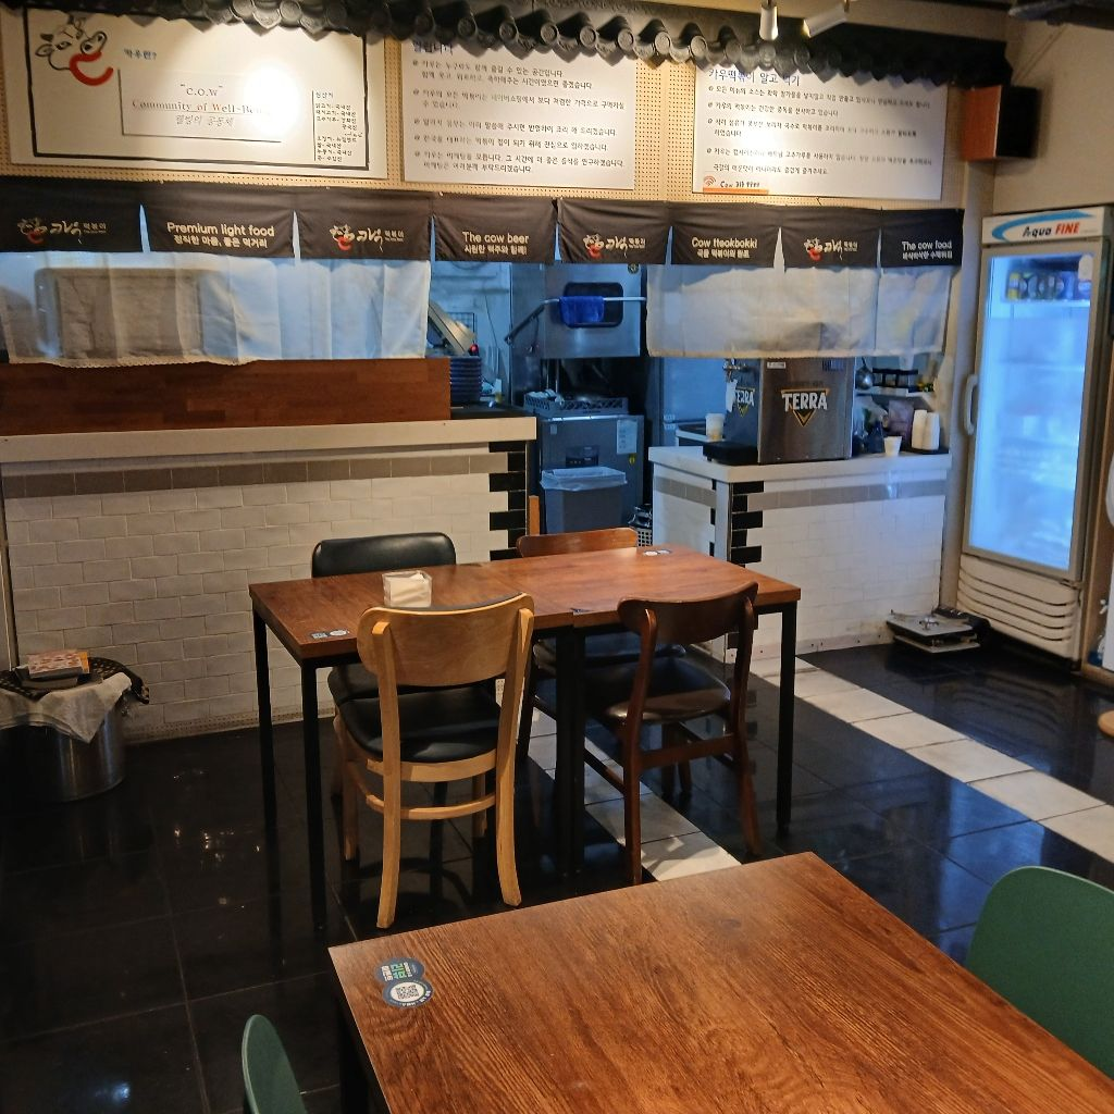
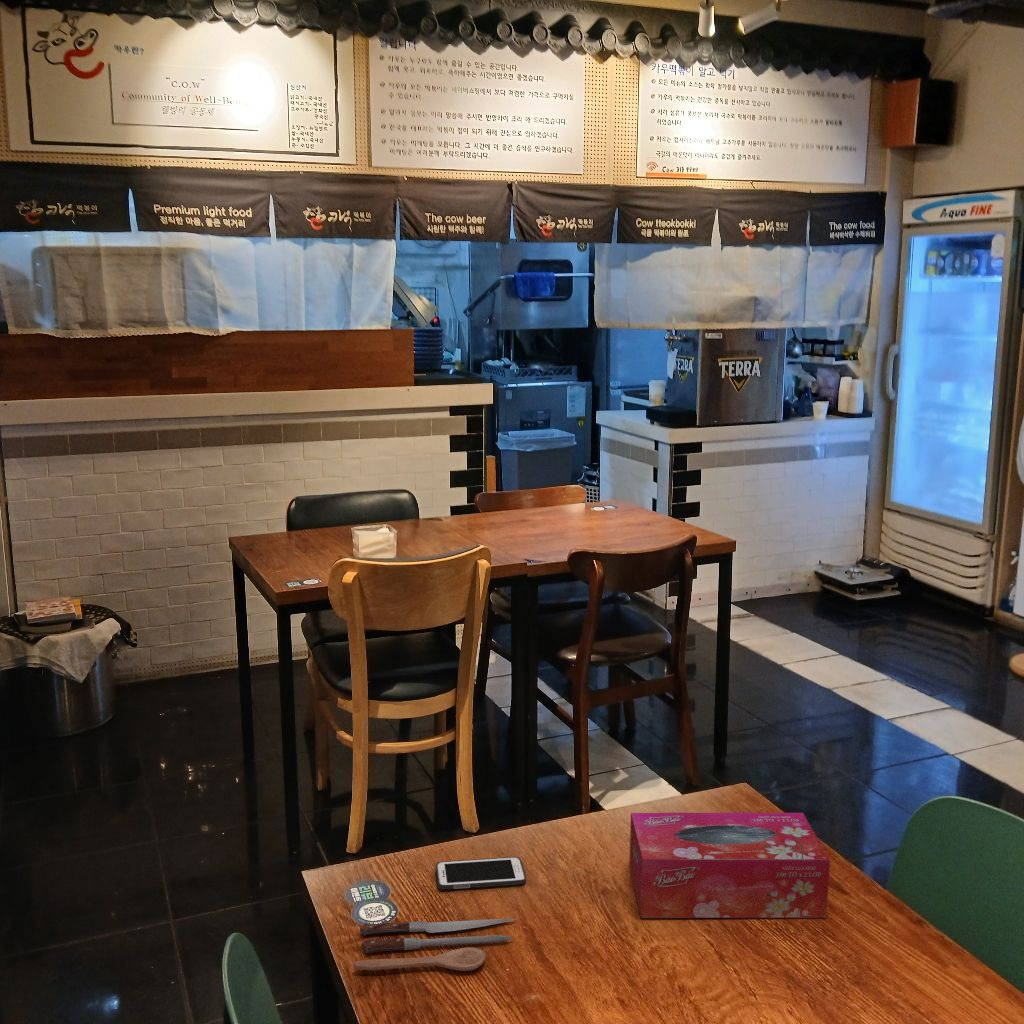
+ spoon [353,918,517,972]
+ tissue box [628,812,831,919]
+ cell phone [435,856,527,891]
